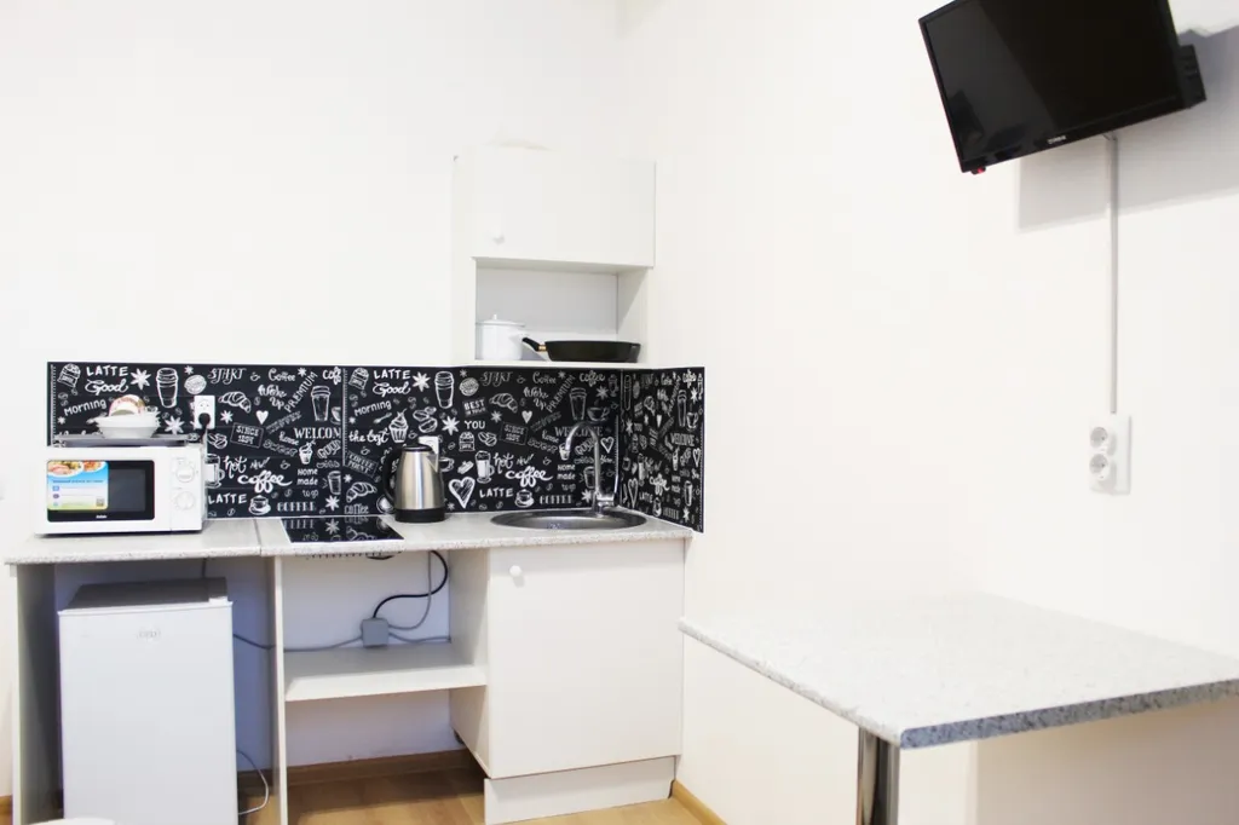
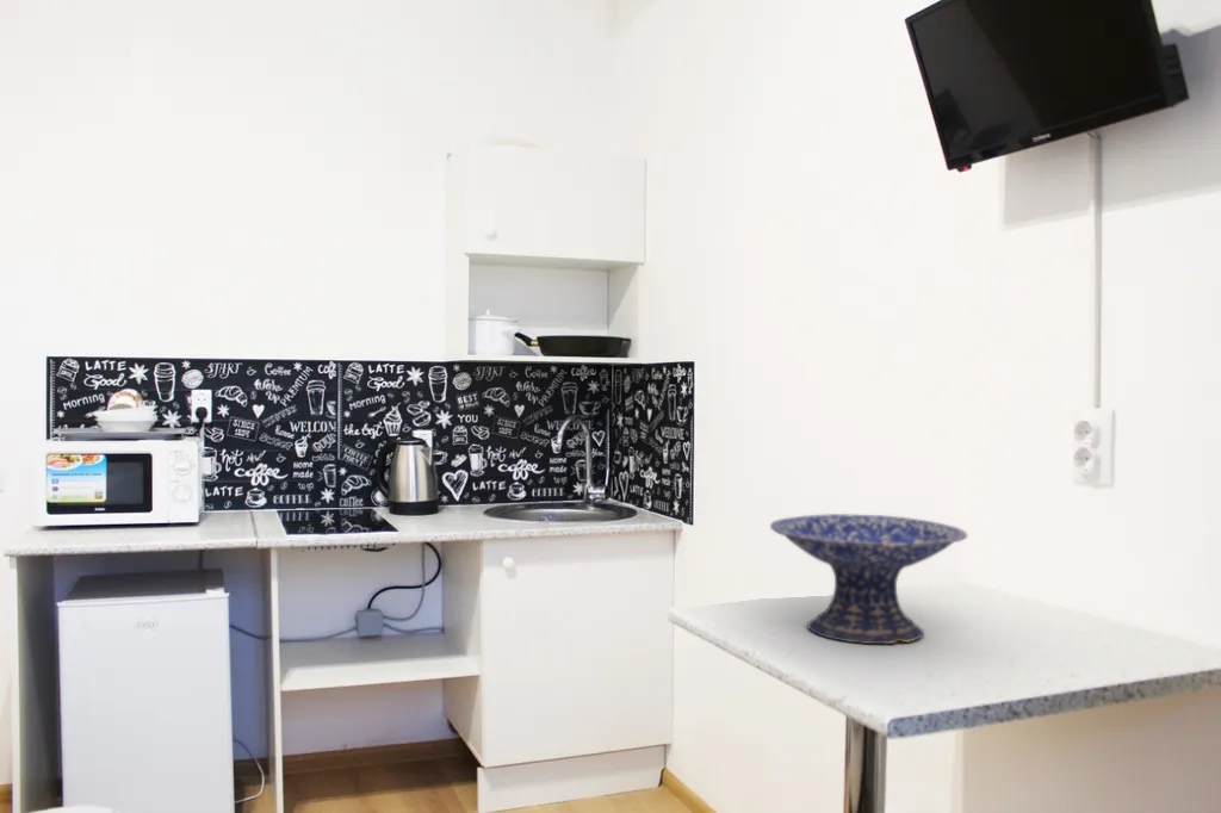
+ decorative bowl [769,513,968,645]
